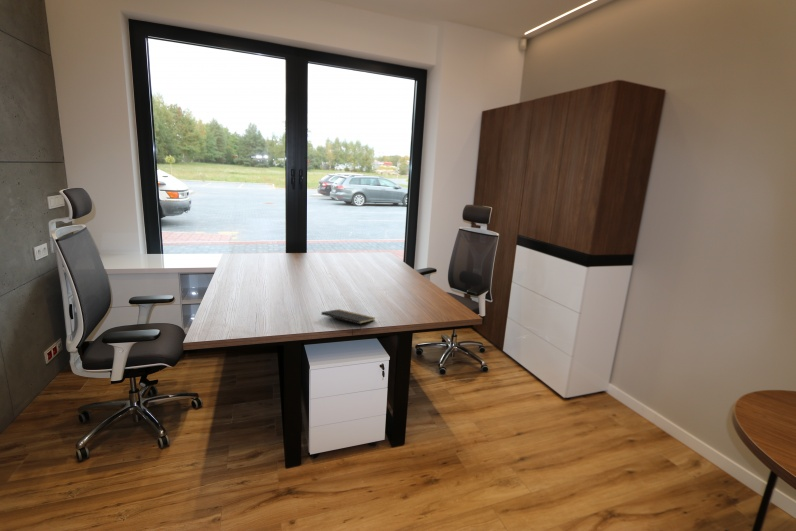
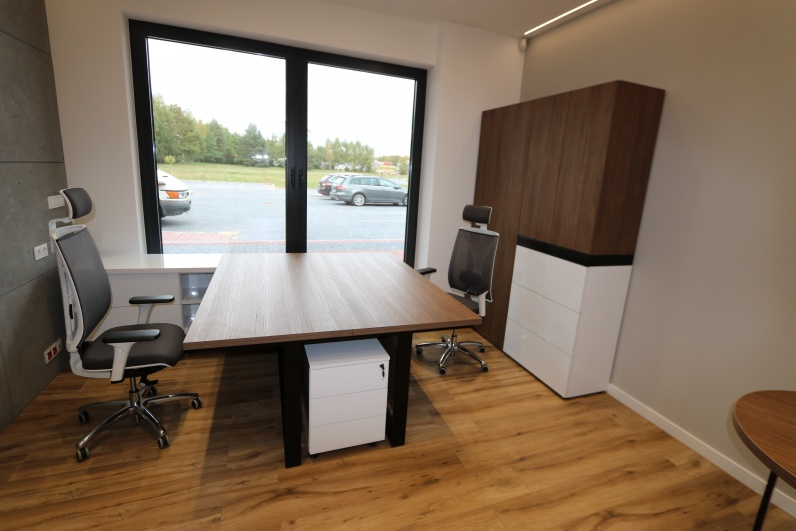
- notepad [320,308,375,331]
